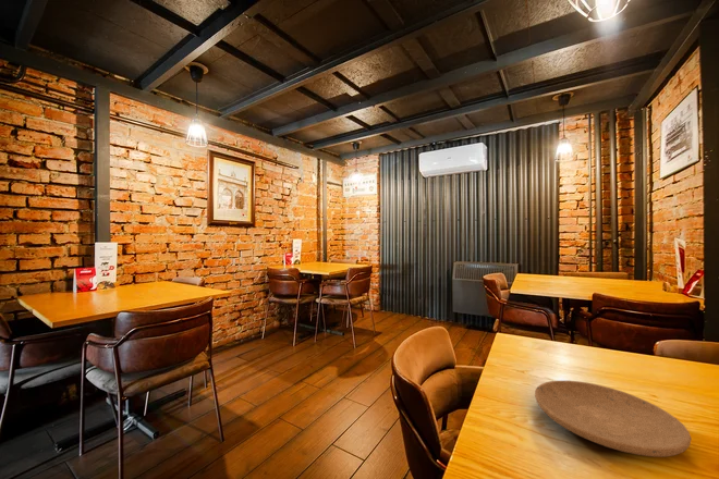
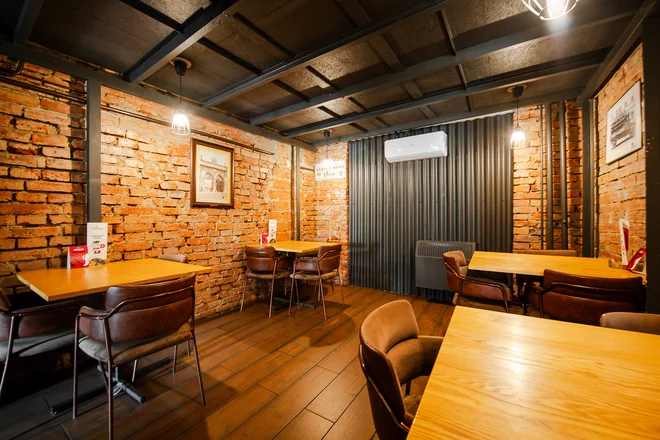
- plate [534,380,692,458]
